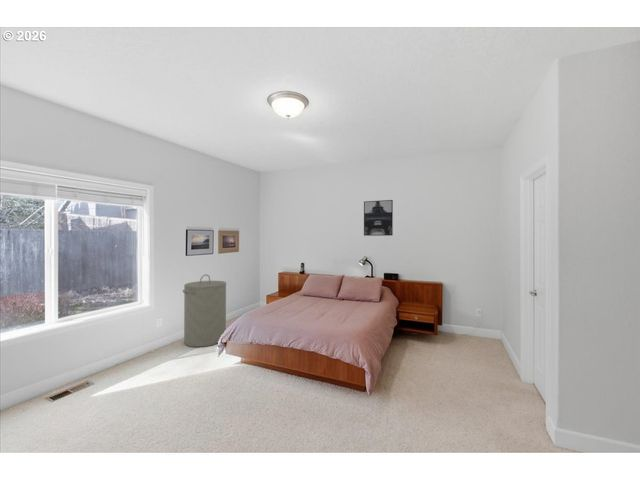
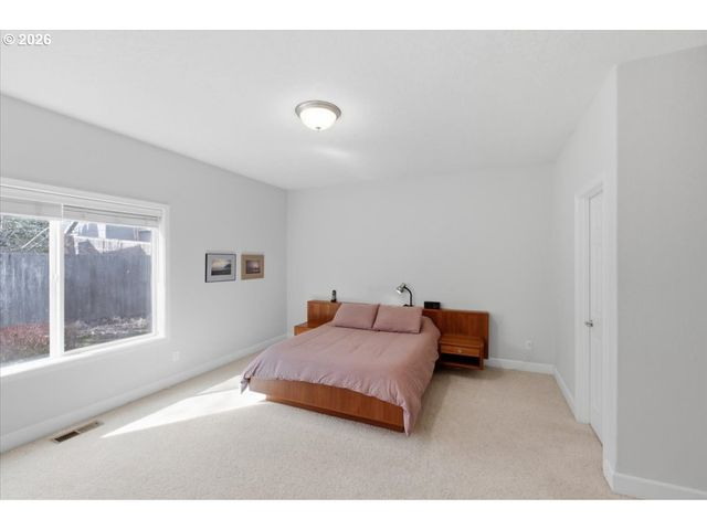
- wall art [363,199,394,237]
- laundry hamper [182,273,227,348]
